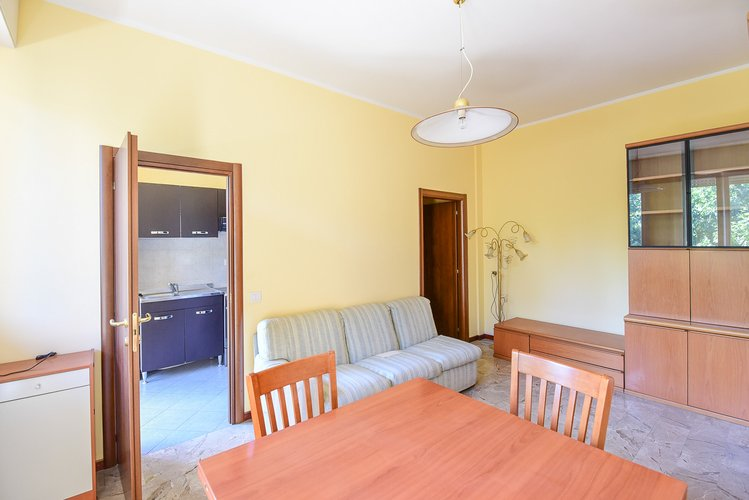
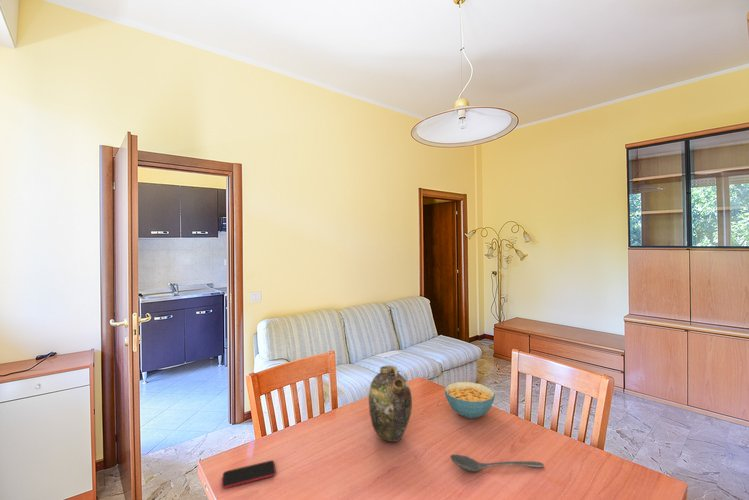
+ smartphone [221,459,277,489]
+ cereal bowl [444,381,496,419]
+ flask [368,365,413,443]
+ stirrer [449,453,545,473]
